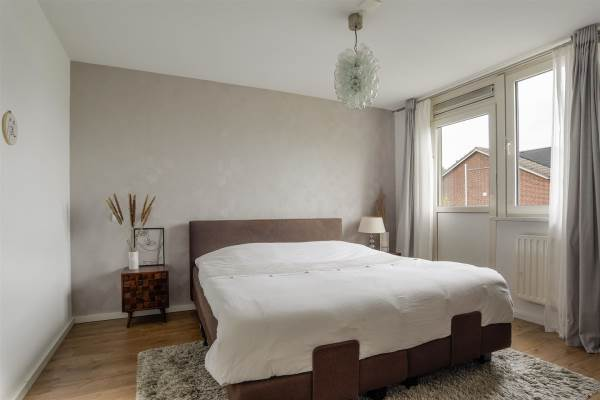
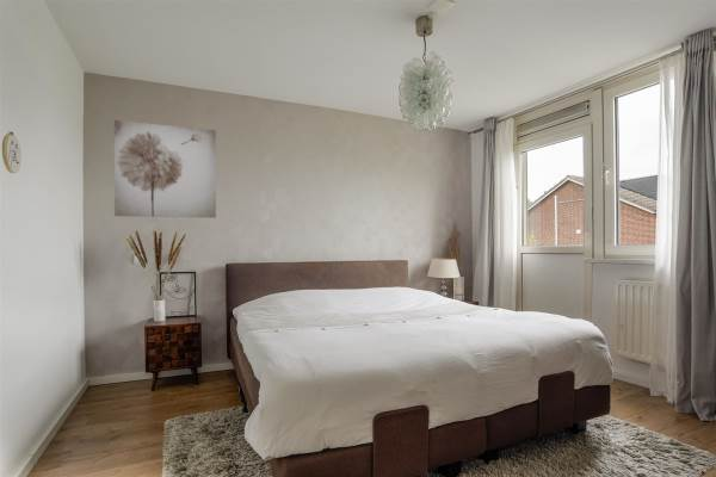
+ wall art [113,119,217,219]
